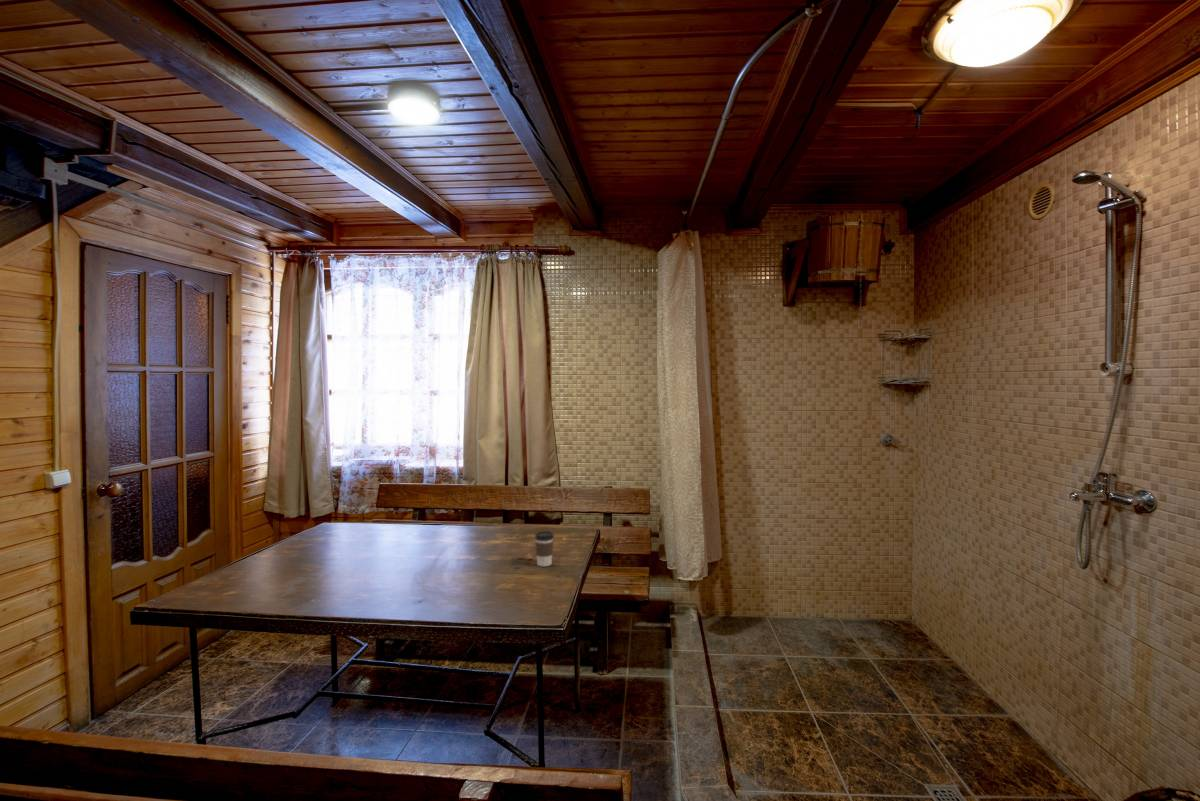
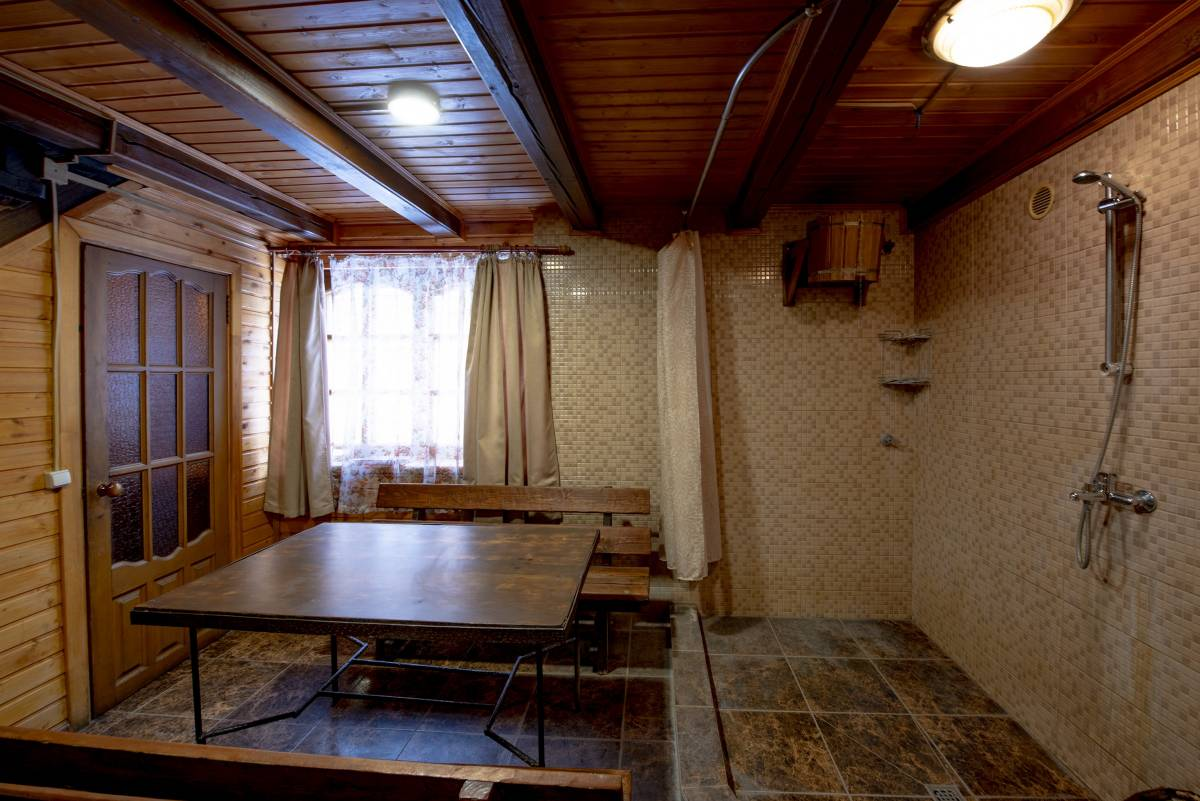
- coffee cup [534,530,555,567]
